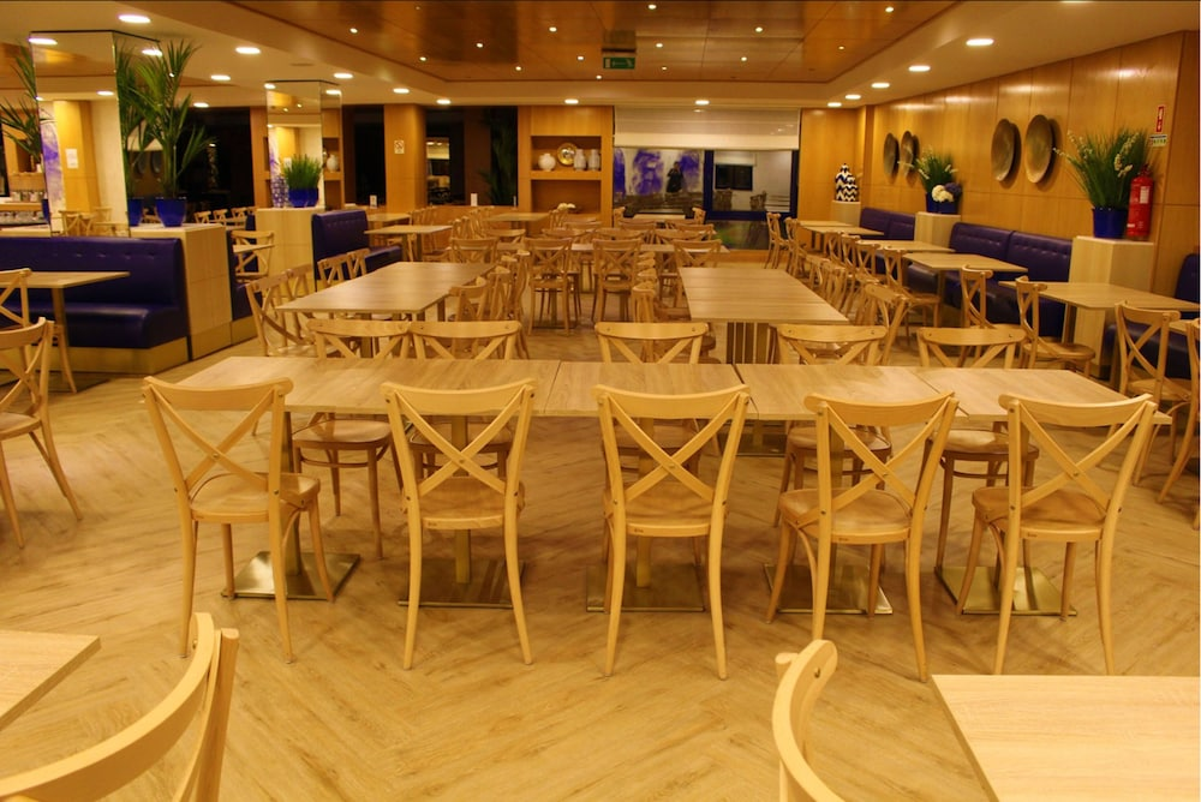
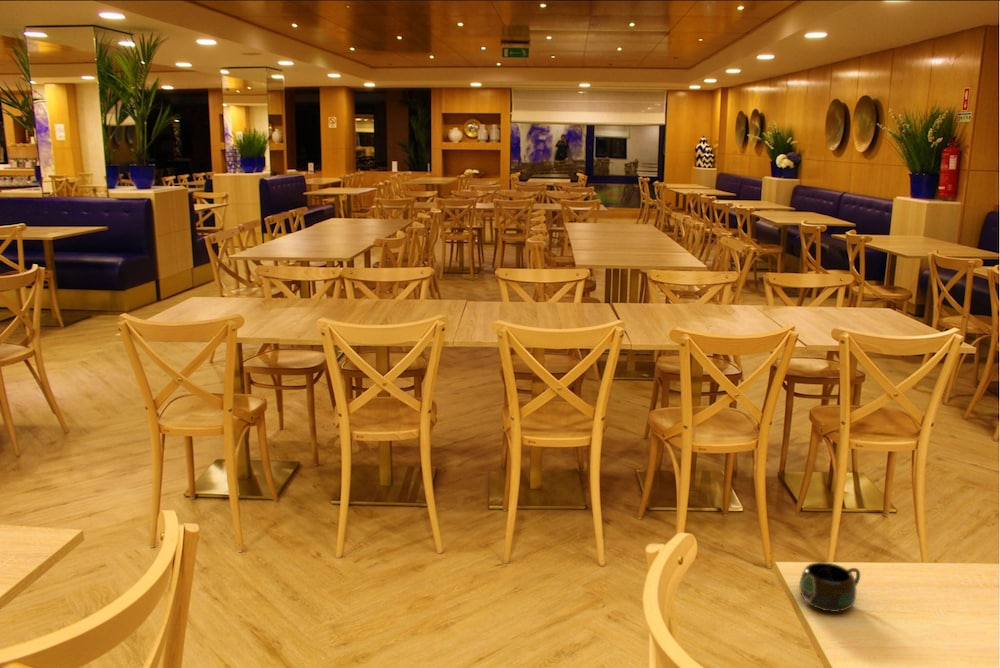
+ mug [798,561,861,613]
